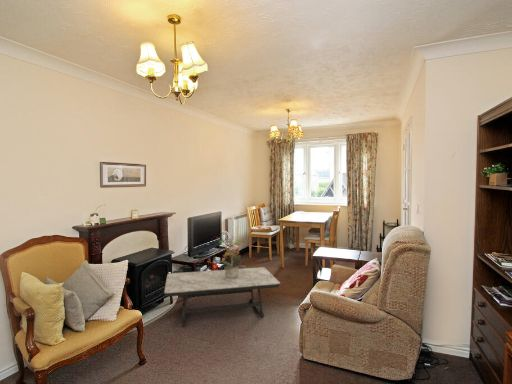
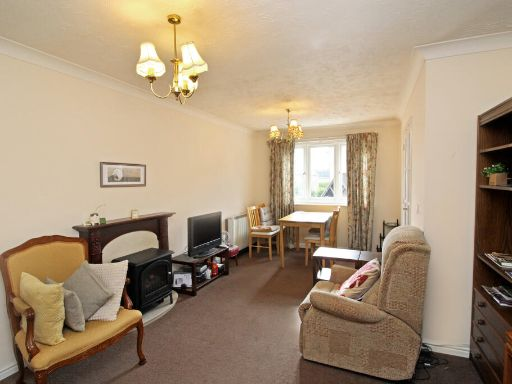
- coffee table [163,266,282,327]
- potted plant [215,235,247,278]
